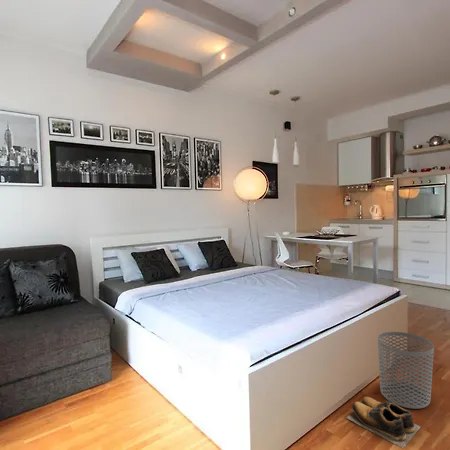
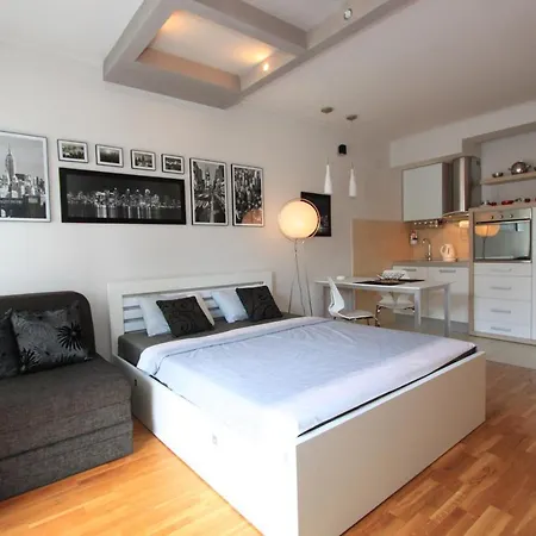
- waste bin [377,331,435,410]
- shoes [345,396,422,449]
